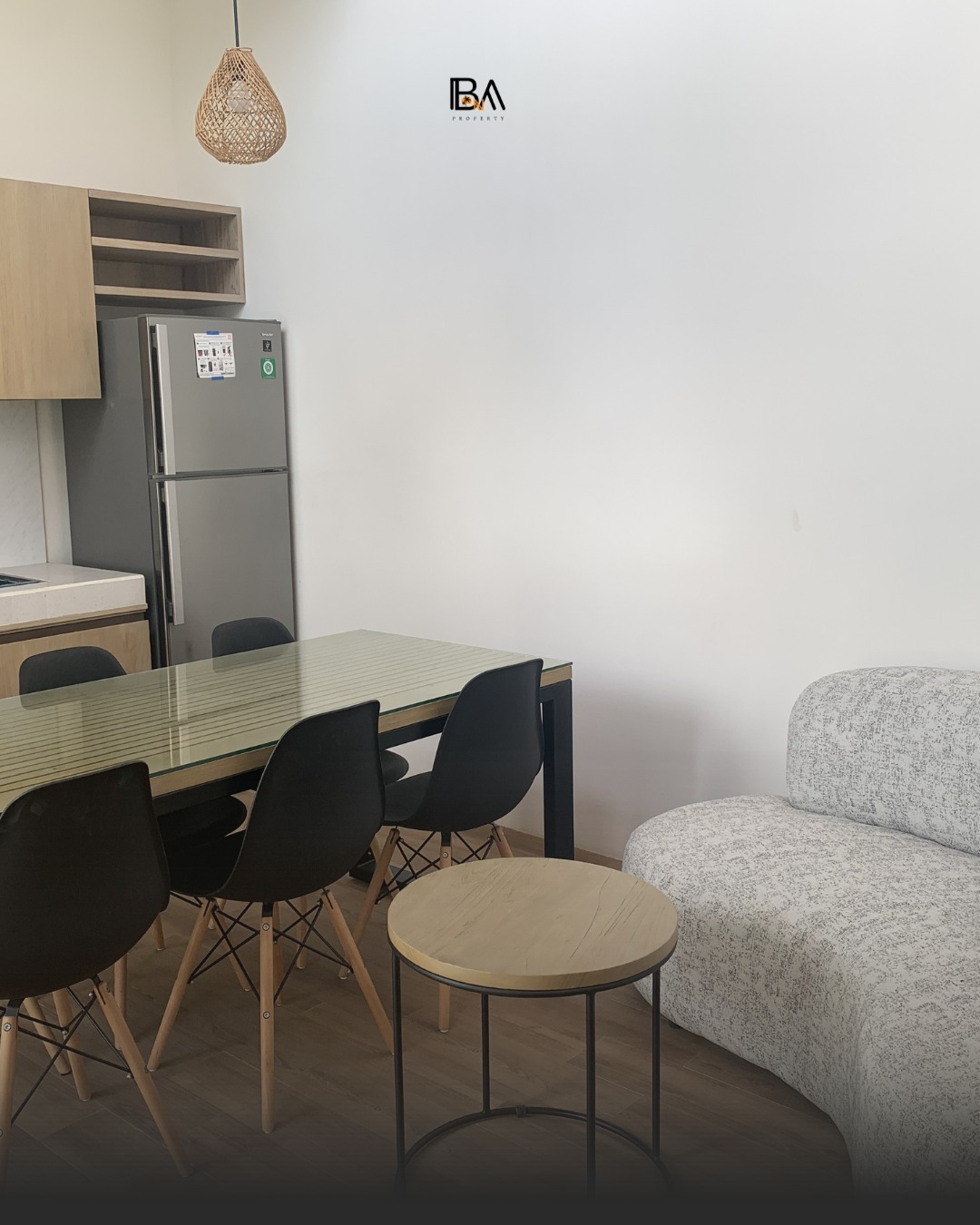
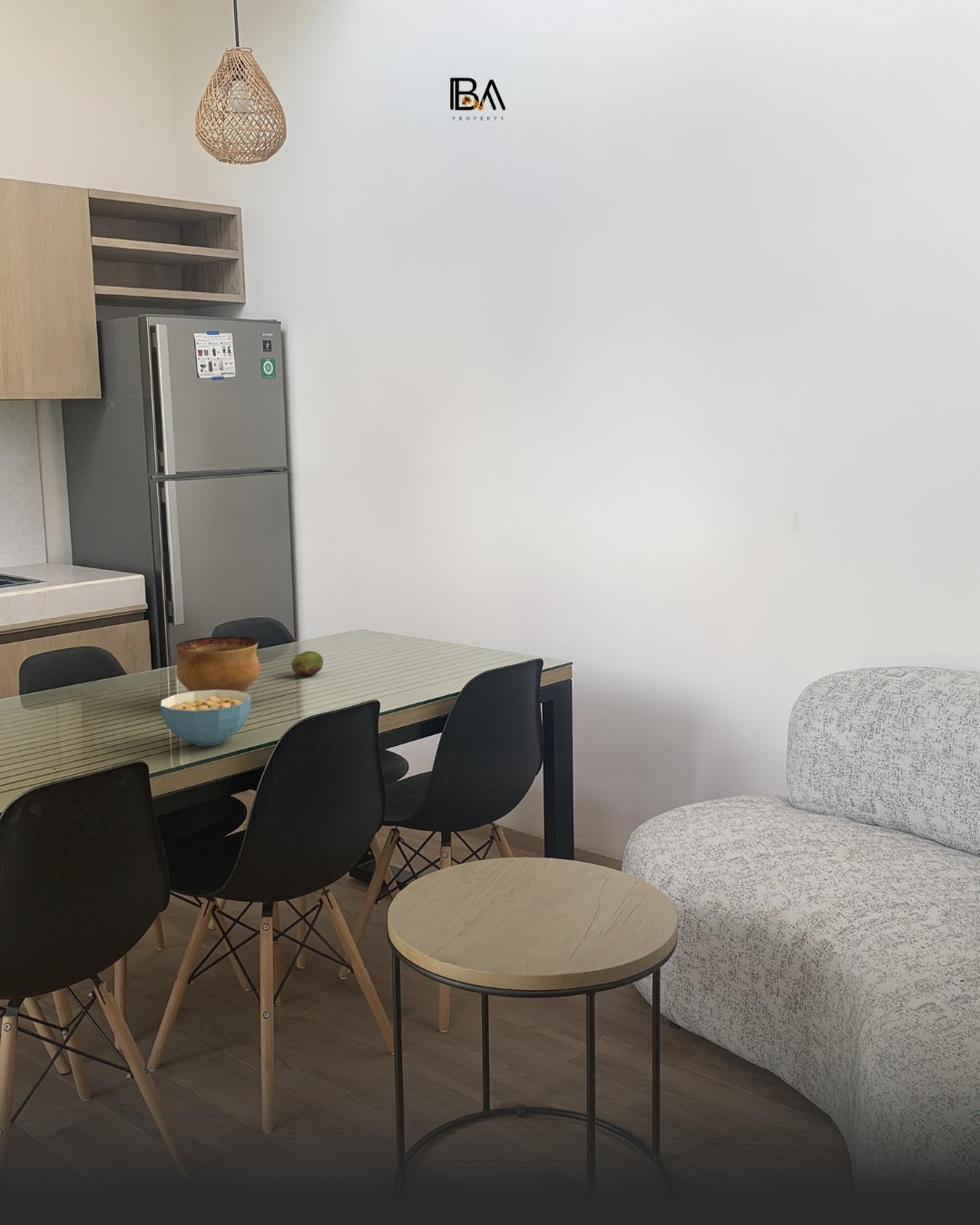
+ bowl [175,636,260,692]
+ fruit [290,651,324,677]
+ cereal bowl [160,690,252,747]
